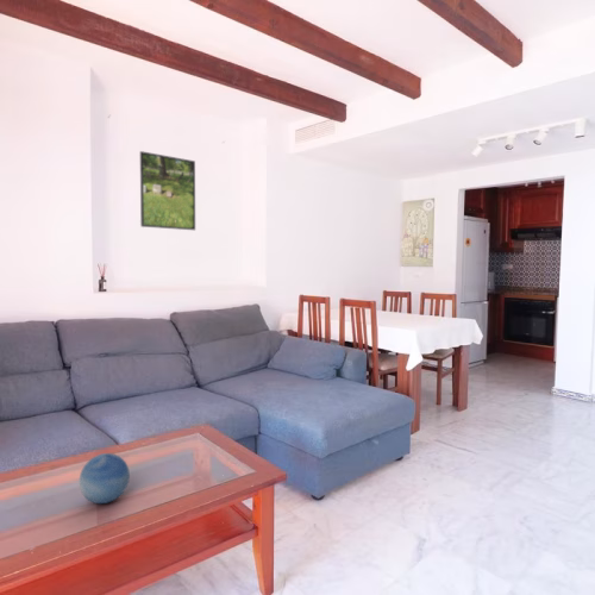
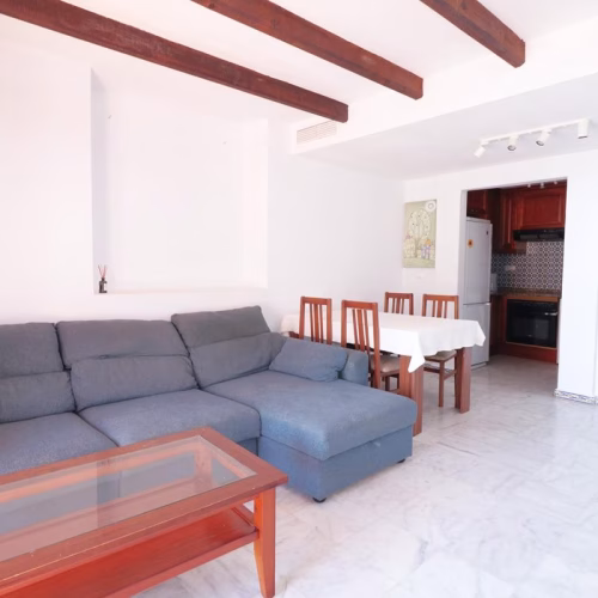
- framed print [139,150,196,231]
- decorative ball [77,452,131,505]
